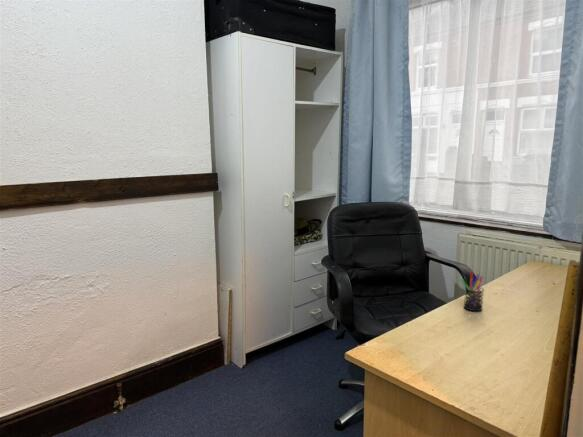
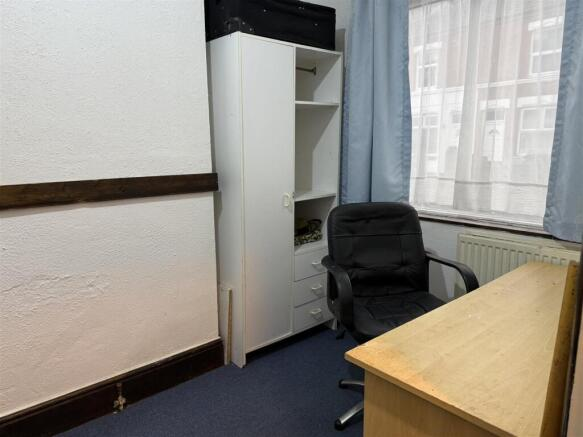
- pen holder [461,270,485,312]
